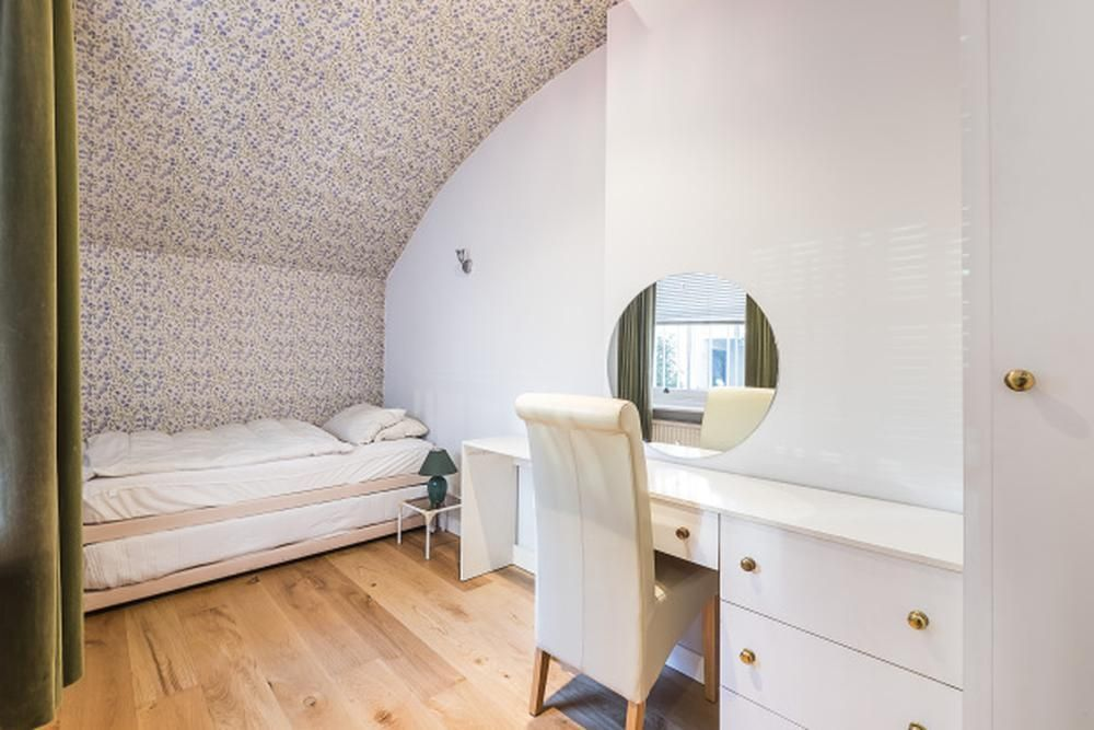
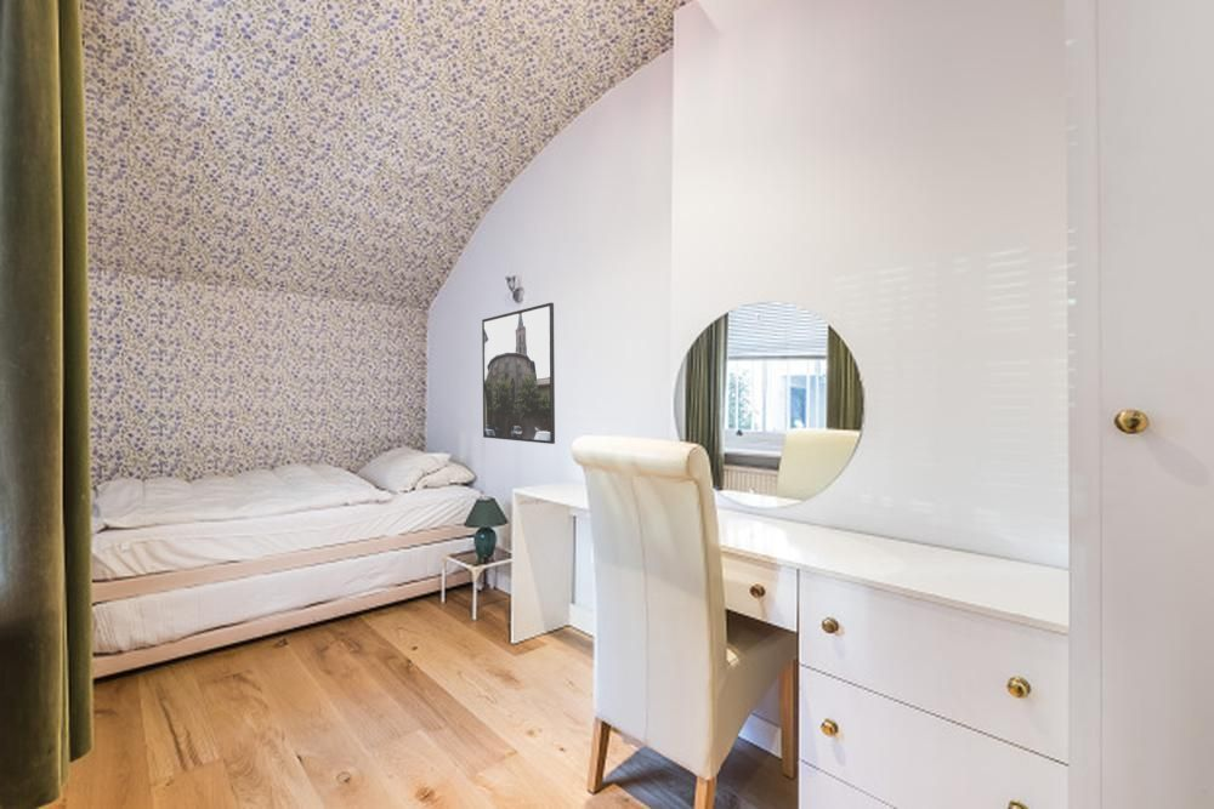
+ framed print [481,302,556,445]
